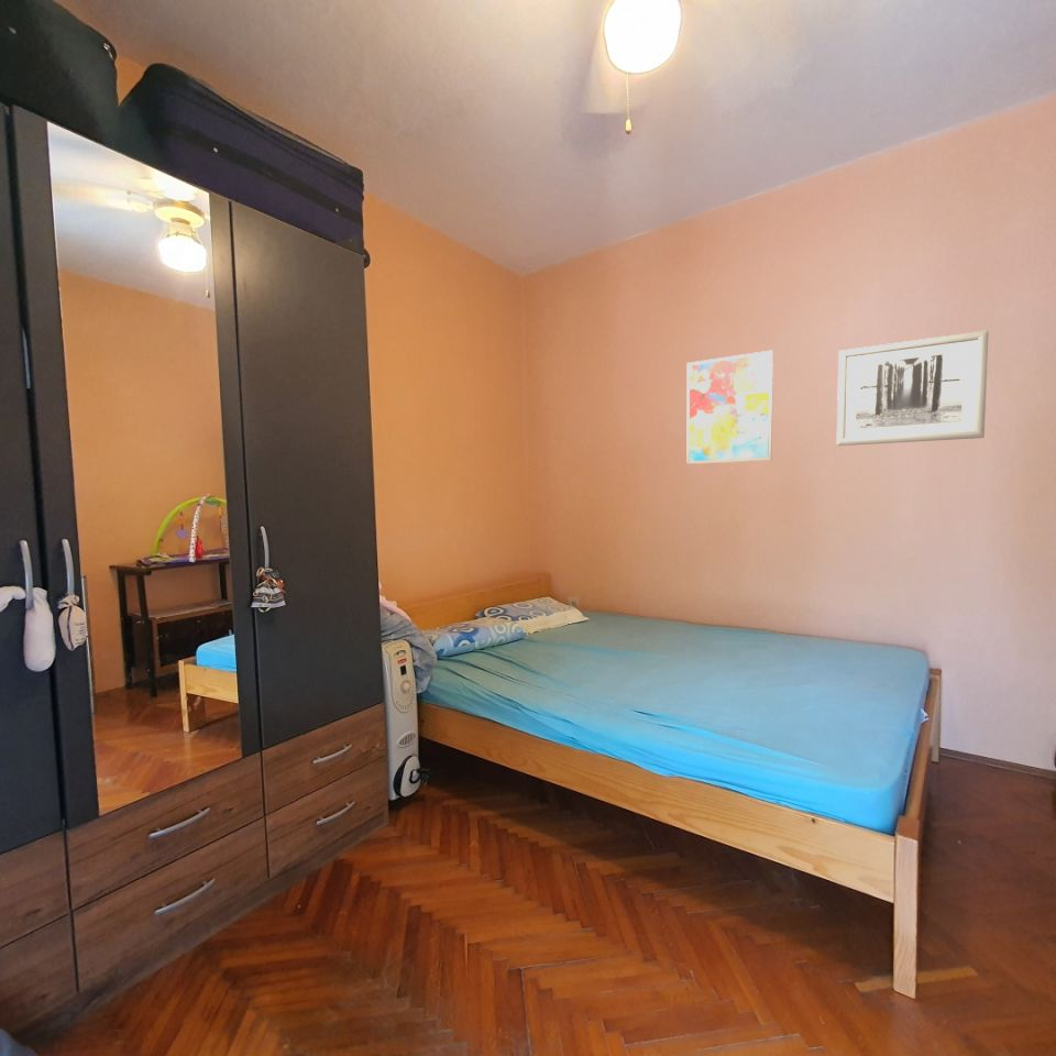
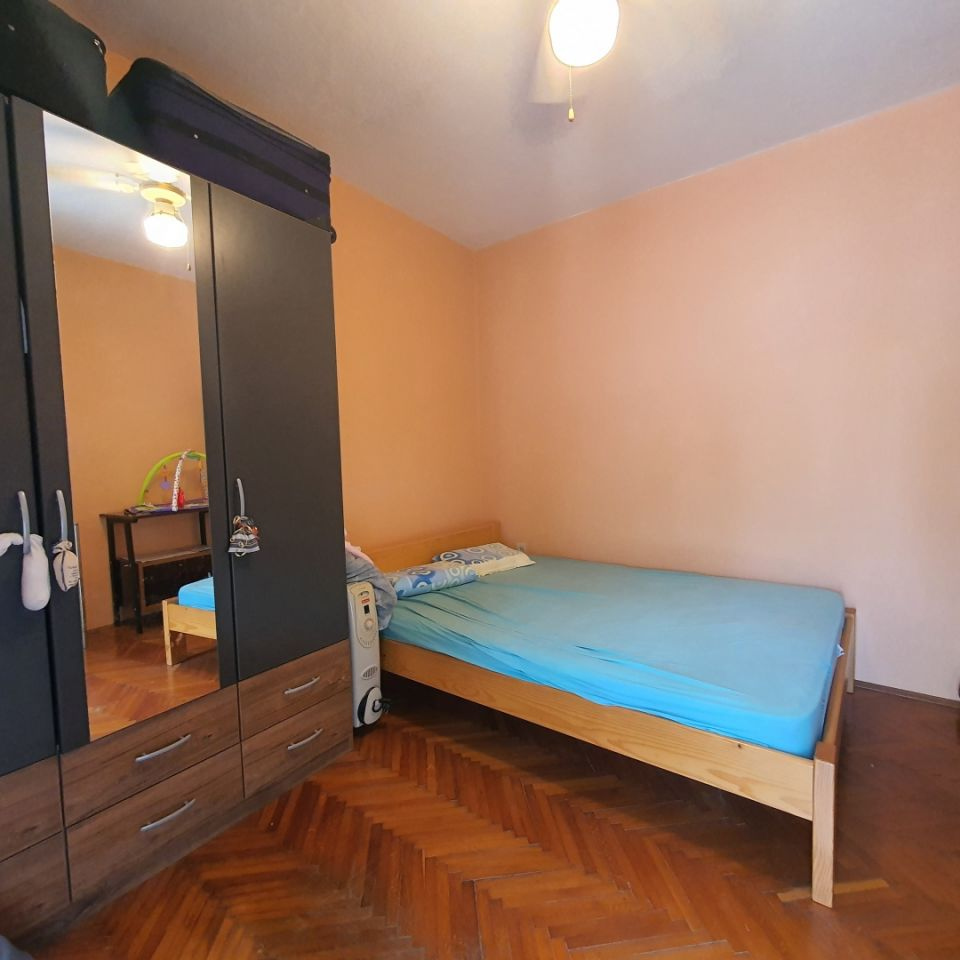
- wall art [685,349,774,465]
- wall art [836,329,990,447]
